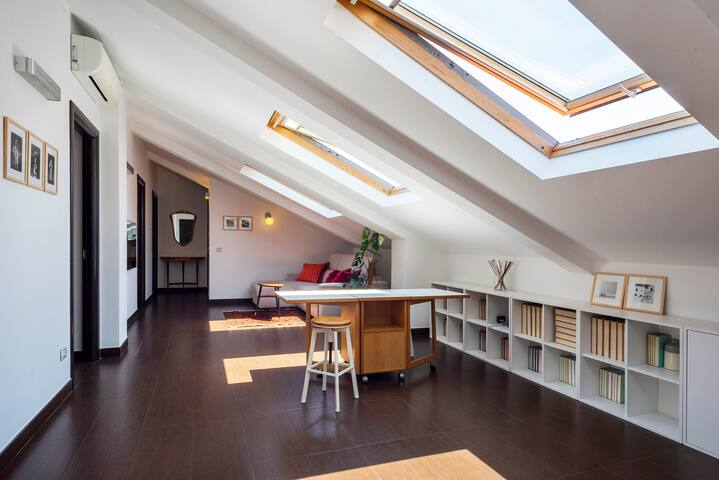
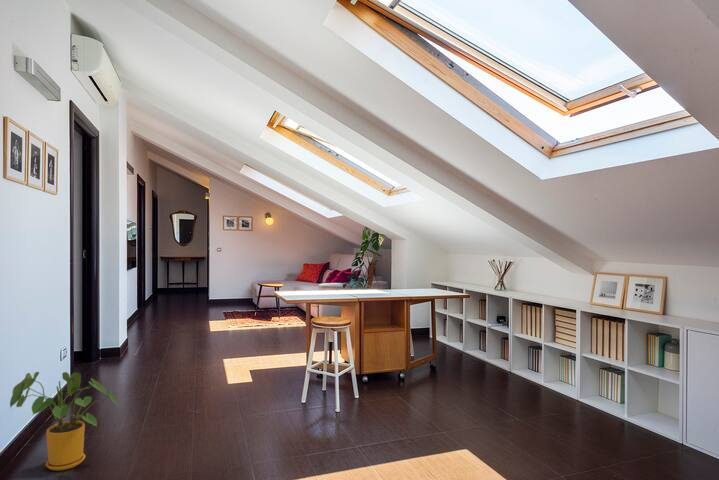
+ house plant [9,371,118,472]
